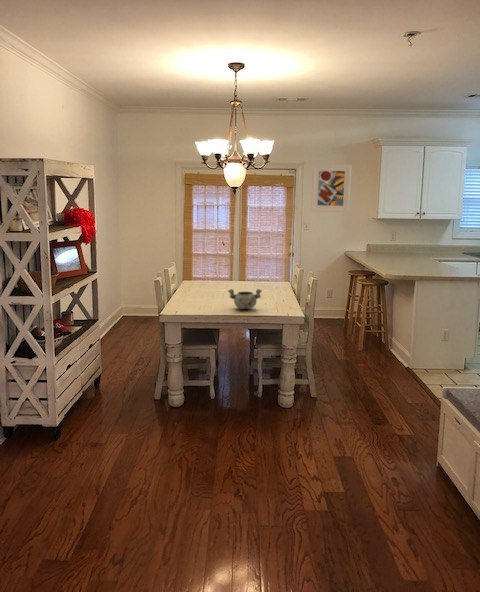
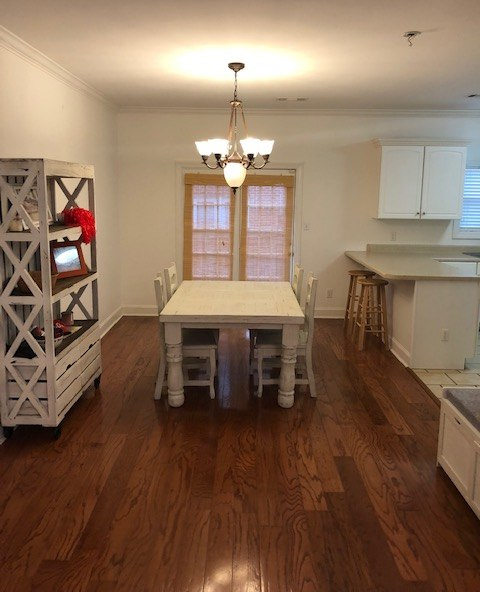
- decorative bowl [227,288,263,310]
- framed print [310,163,352,213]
